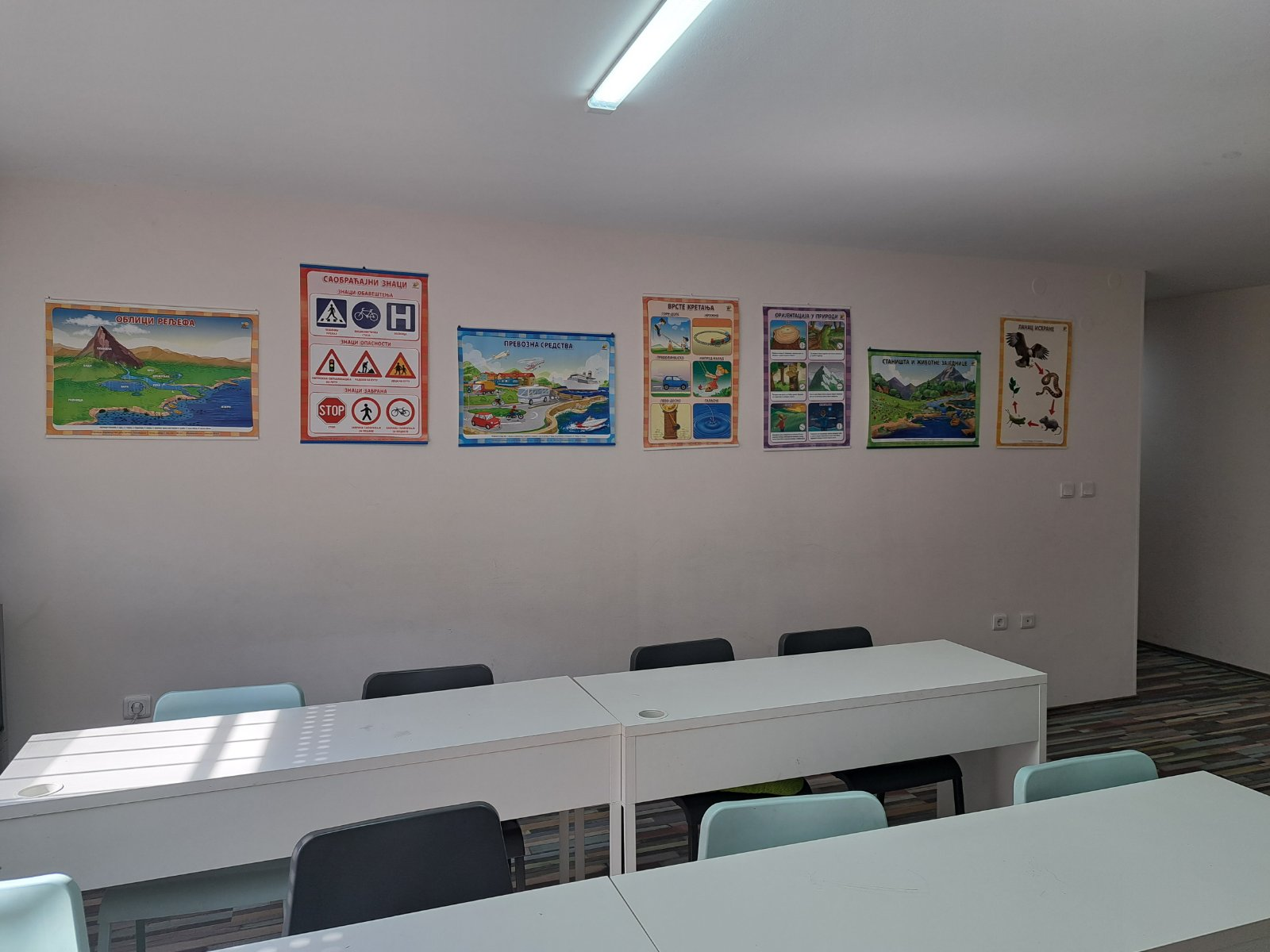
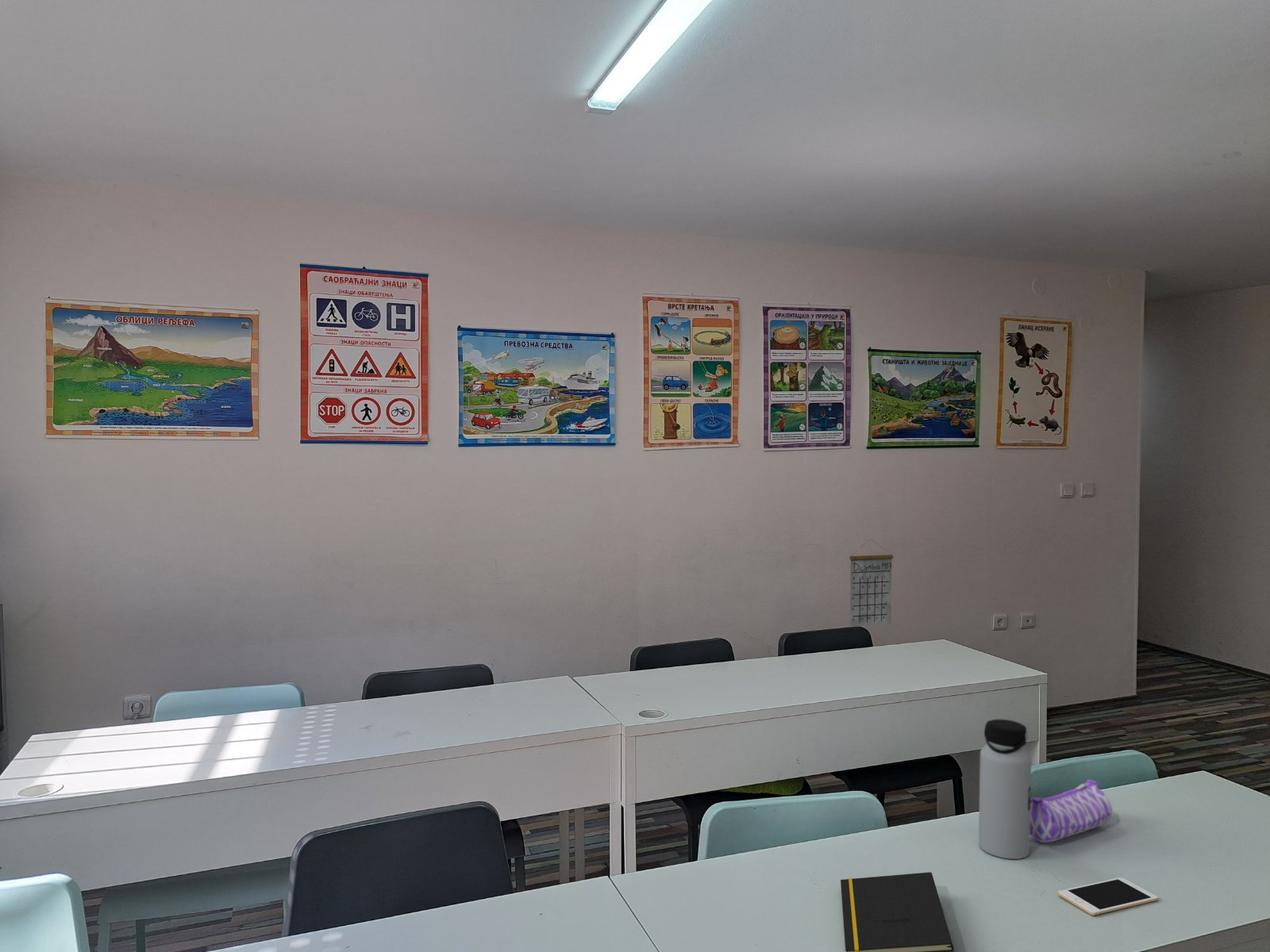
+ notepad [840,871,955,952]
+ pencil case [1029,779,1113,843]
+ water bottle [978,719,1032,860]
+ calendar [849,538,894,627]
+ cell phone [1057,877,1159,916]
